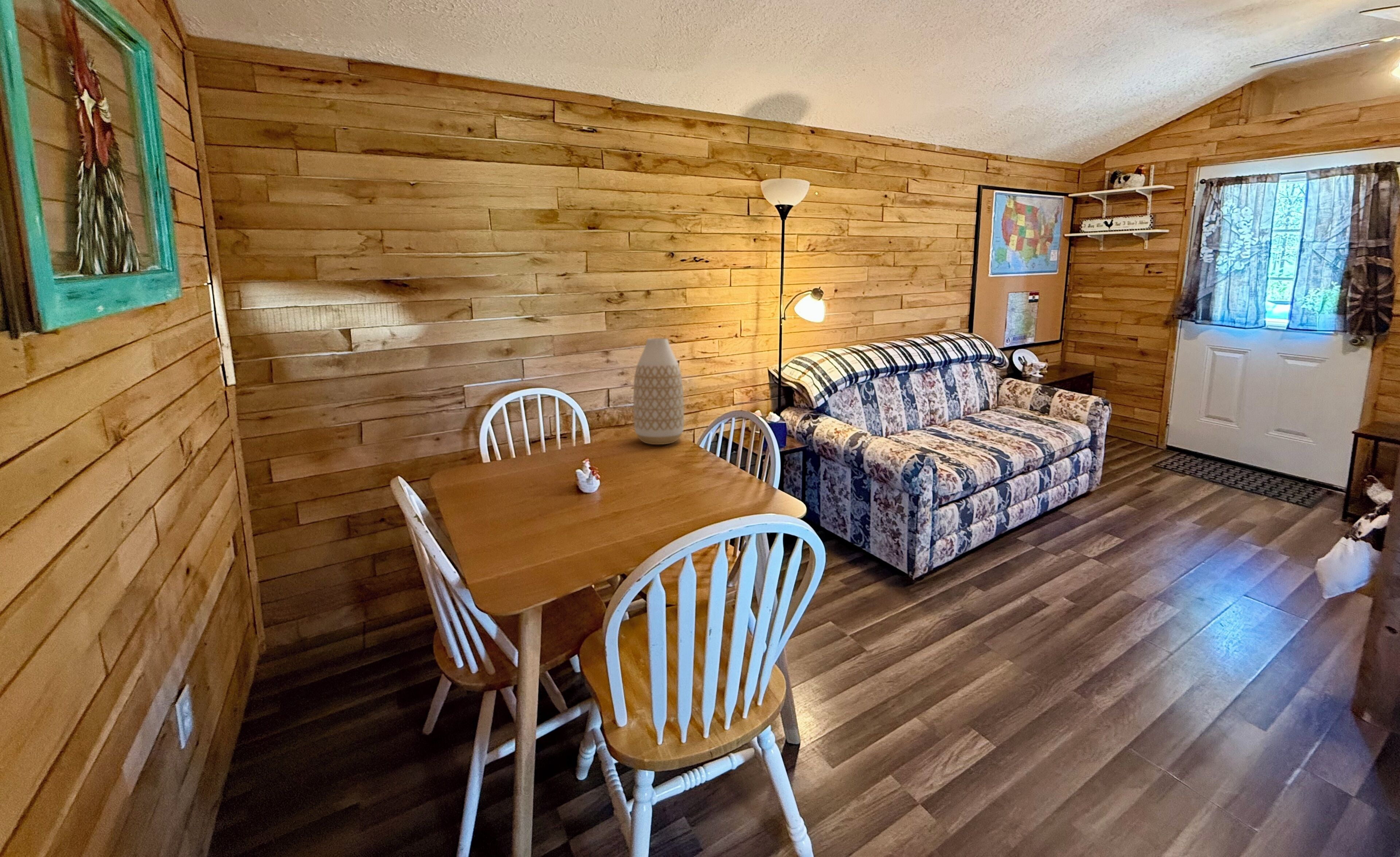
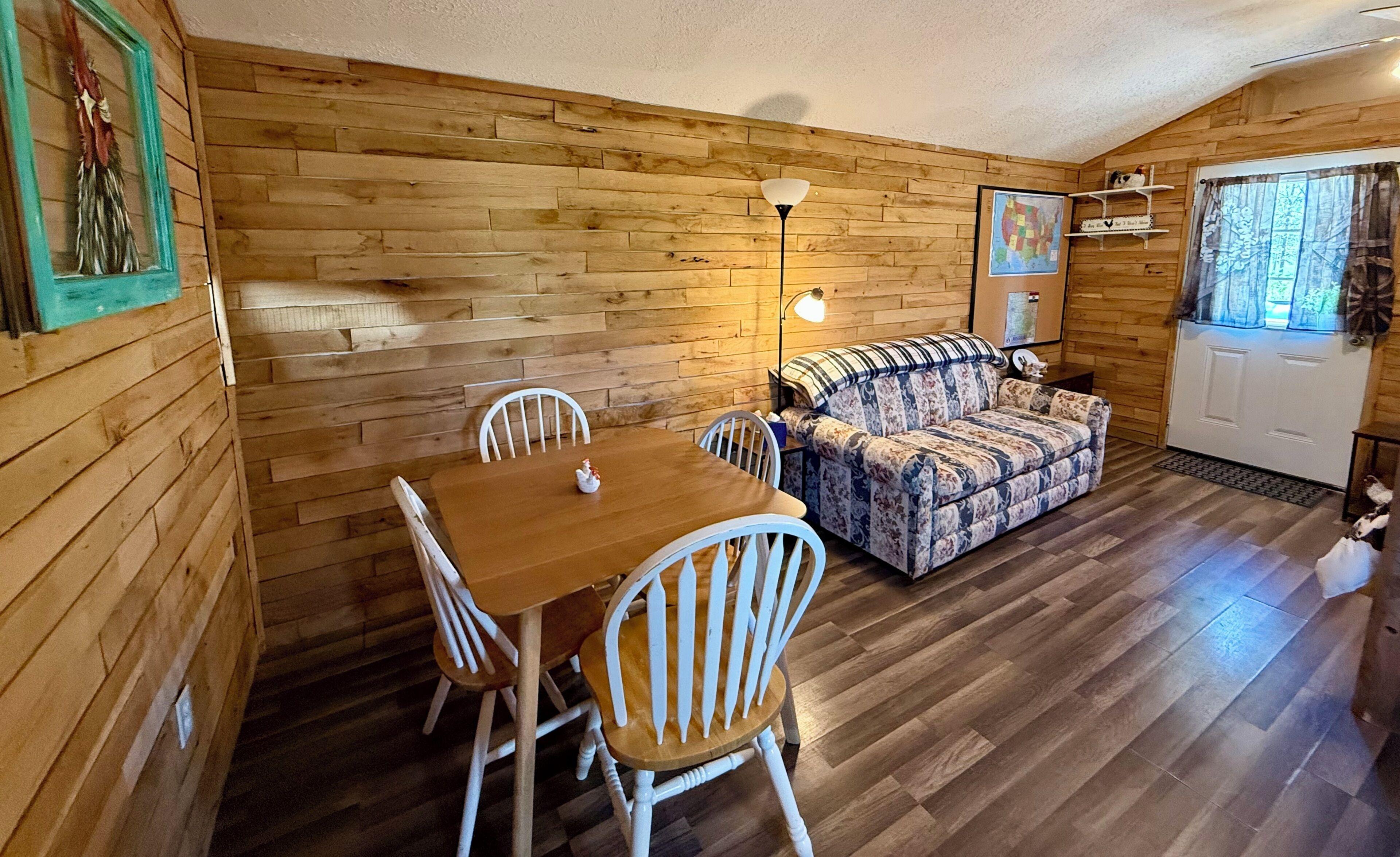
- vase [633,338,684,445]
